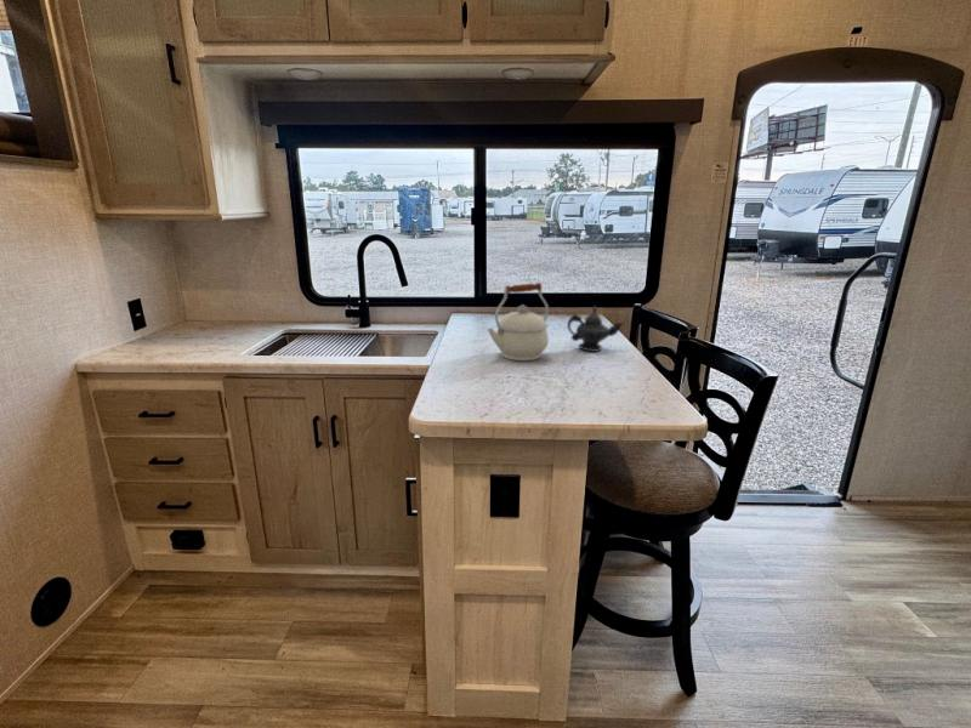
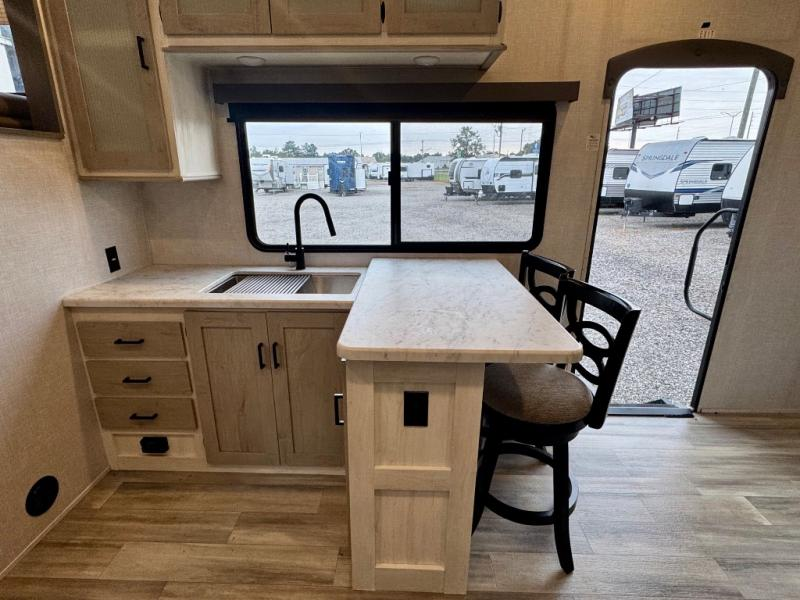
- teapot [566,305,624,353]
- kettle [487,281,550,362]
